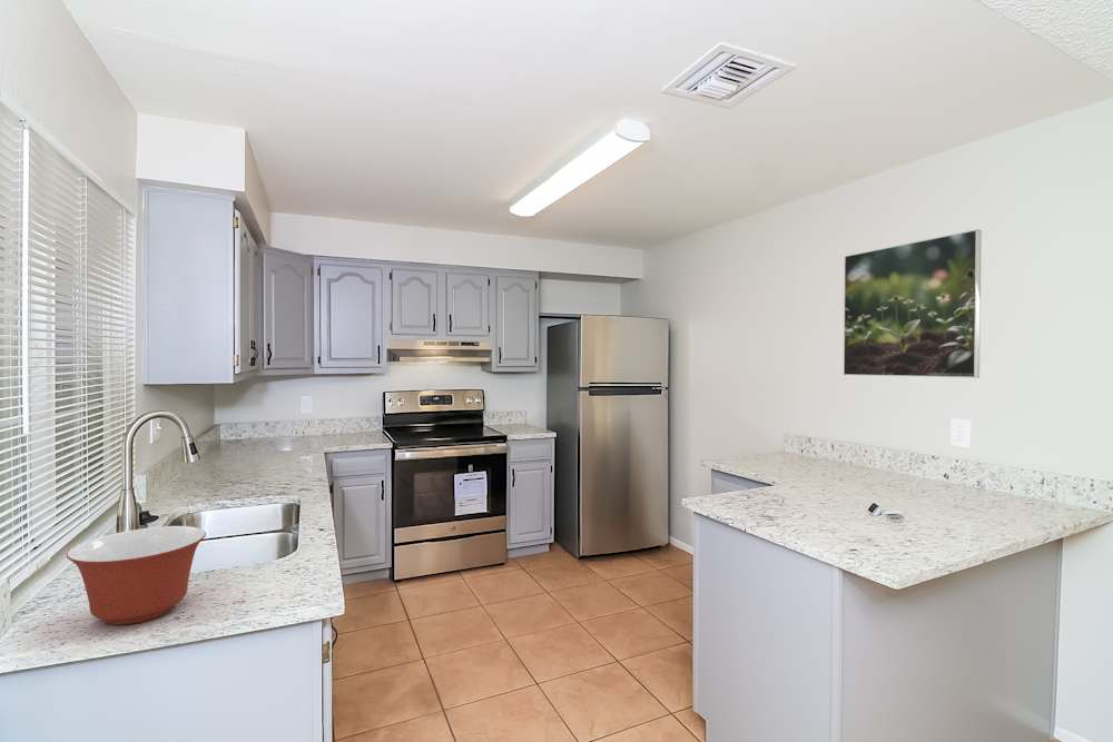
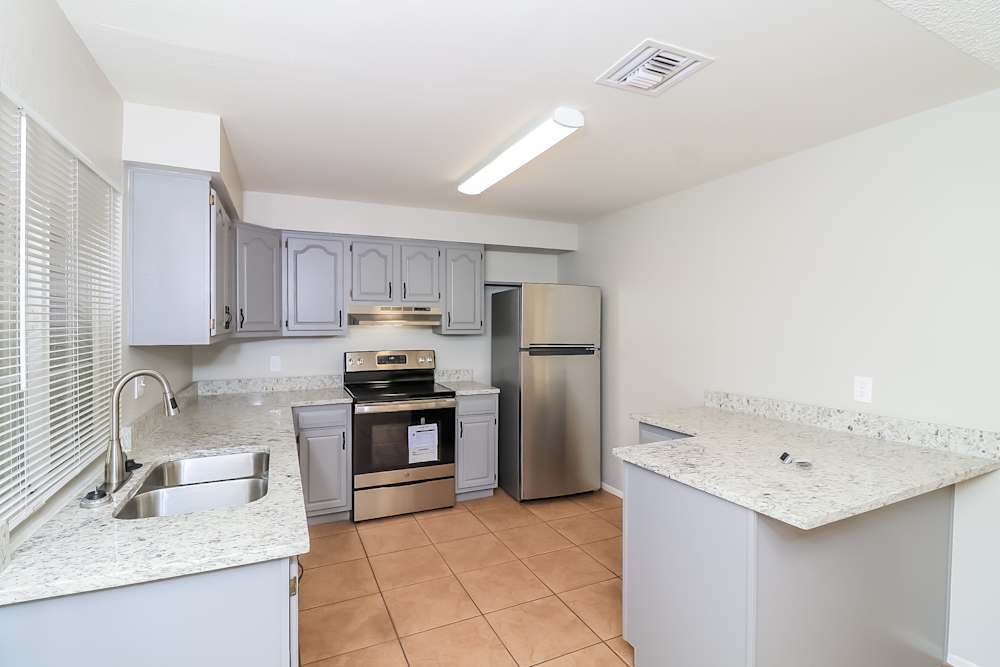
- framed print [843,228,983,378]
- mixing bowl [66,525,207,625]
